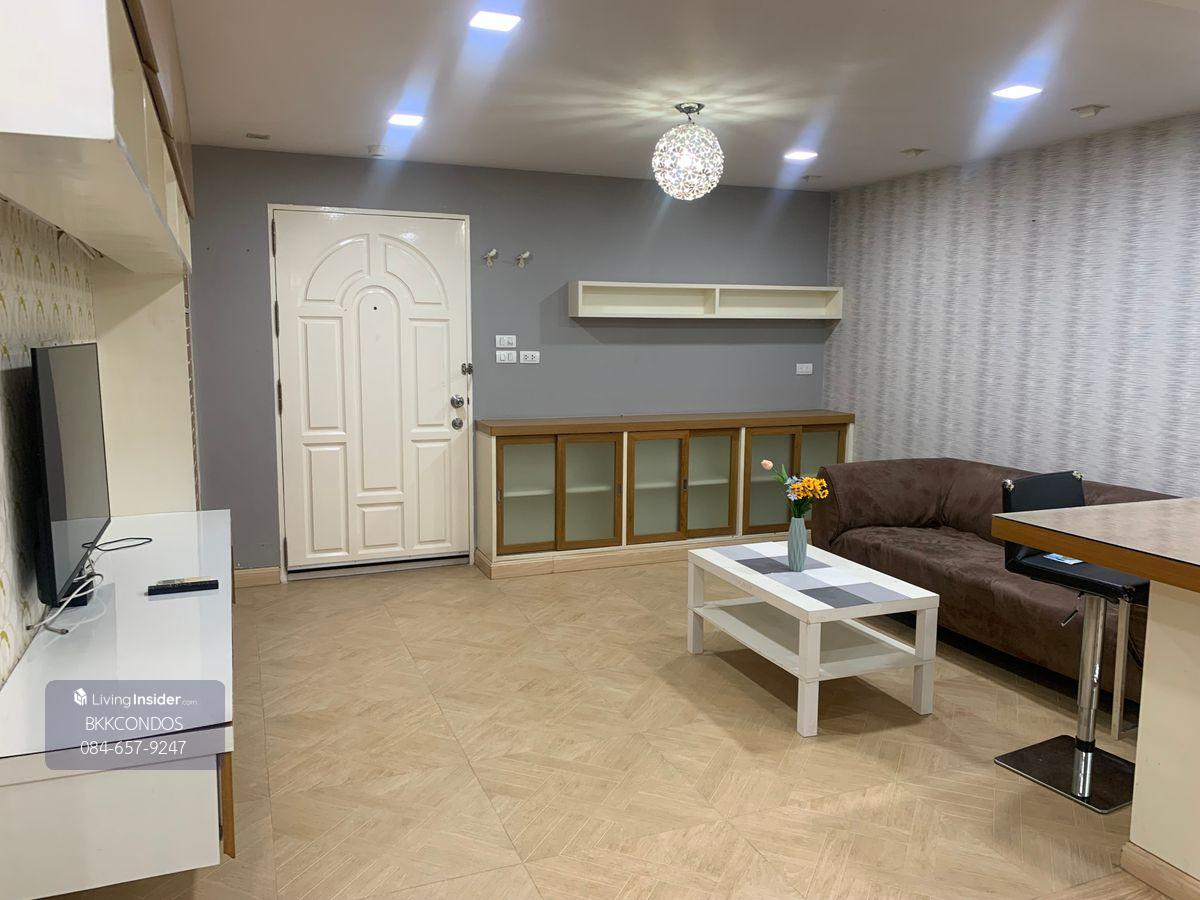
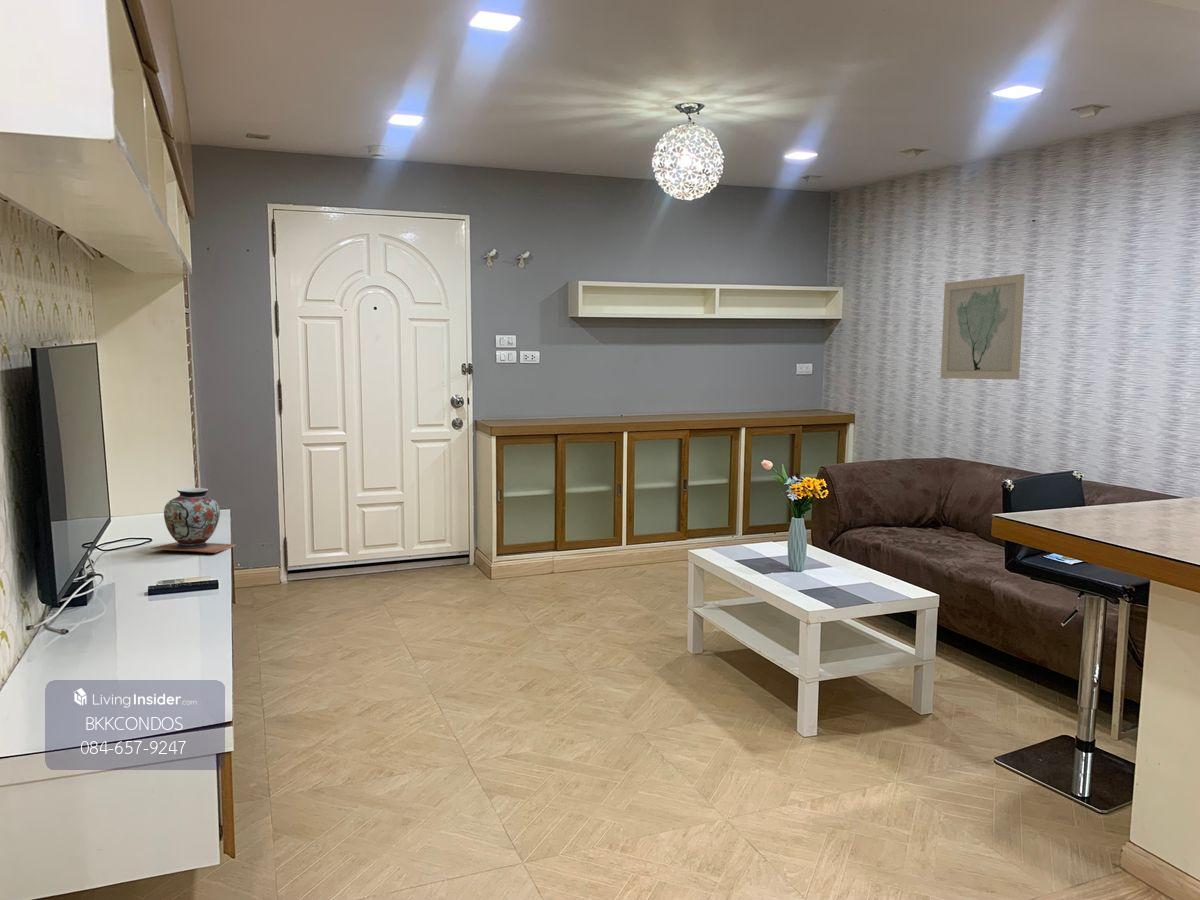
+ decorative vase [149,487,236,554]
+ wall art [940,273,1026,381]
